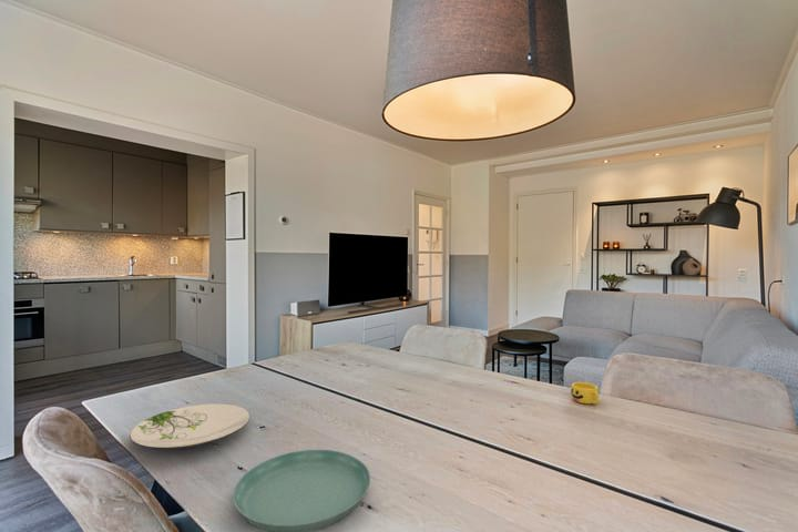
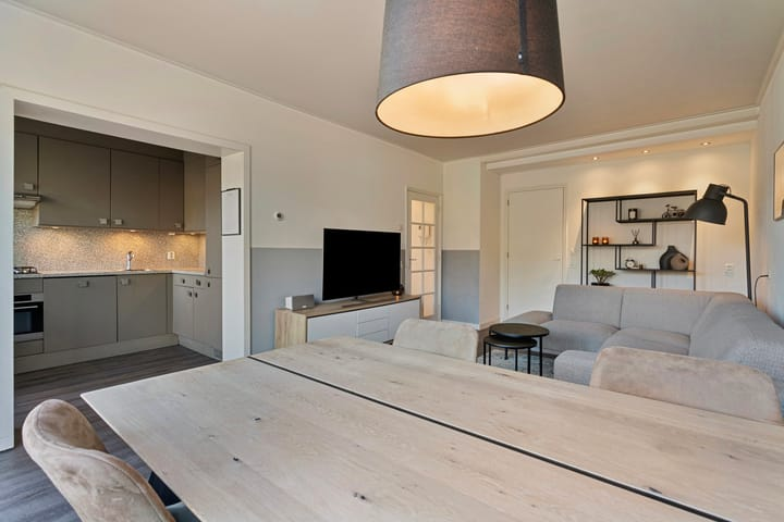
- saucer [232,449,371,532]
- plate [129,403,250,450]
- cup [570,381,600,405]
